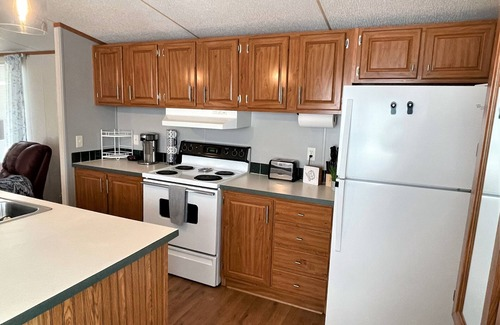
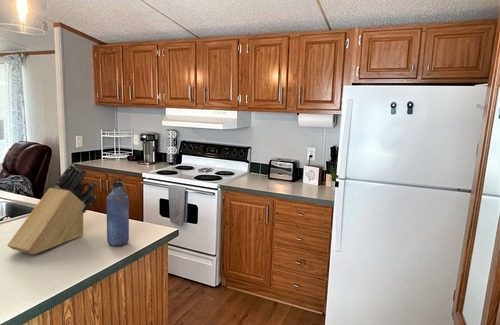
+ water bottle [106,177,130,247]
+ knife block [6,163,98,255]
